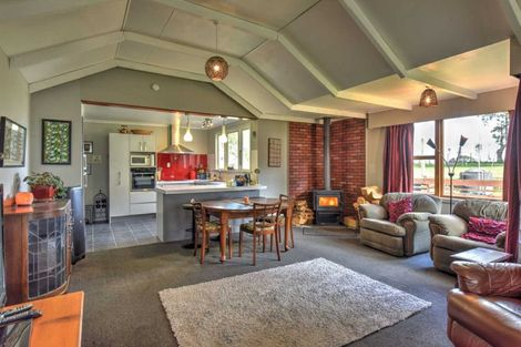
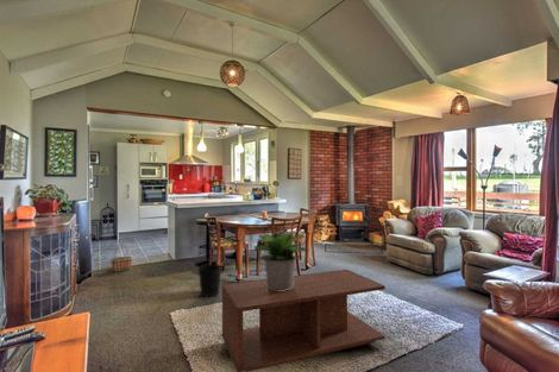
+ potted plant [252,232,310,291]
+ wastebasket [197,263,222,297]
+ coffee table [221,269,387,372]
+ basket [109,242,133,272]
